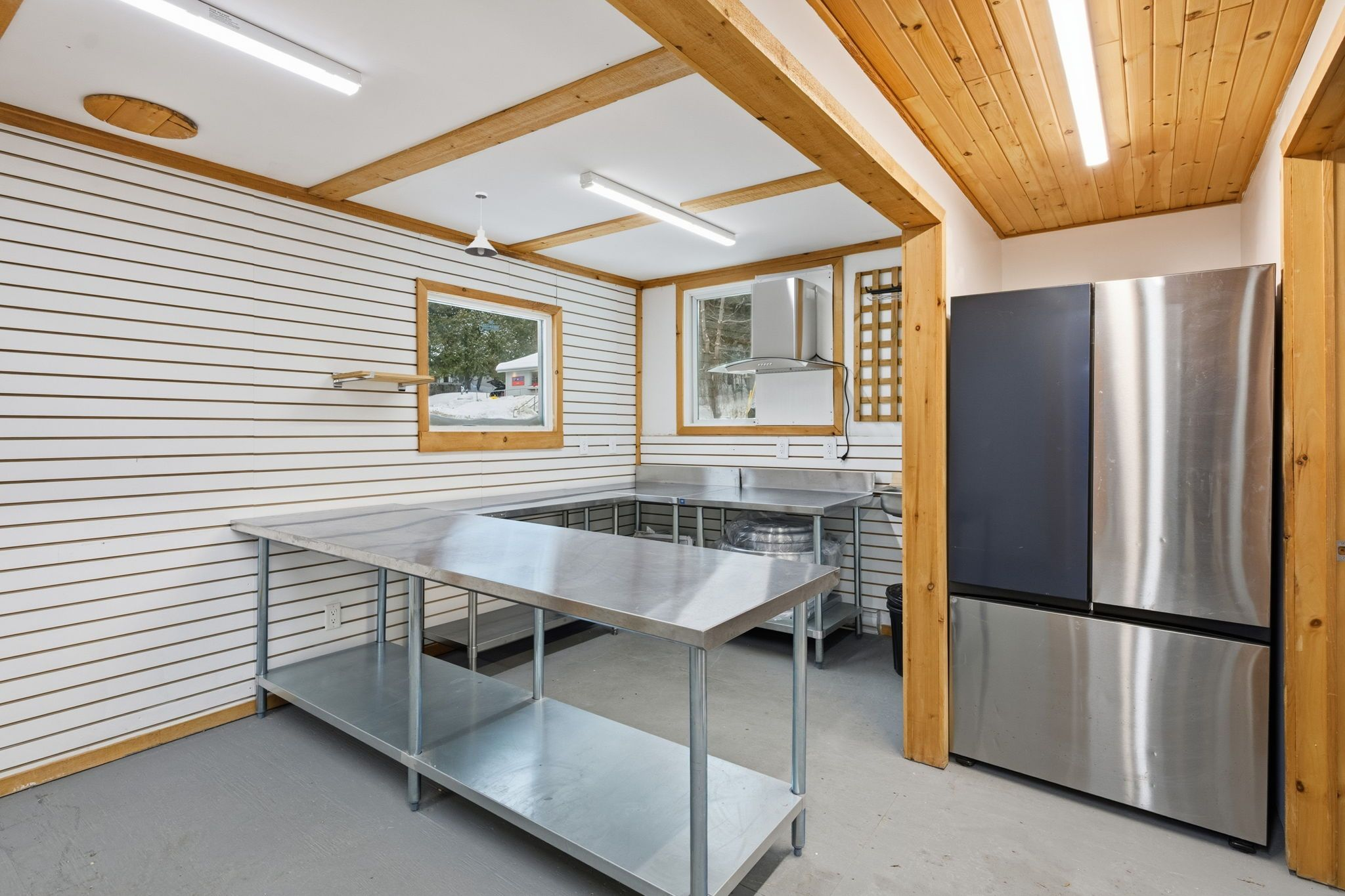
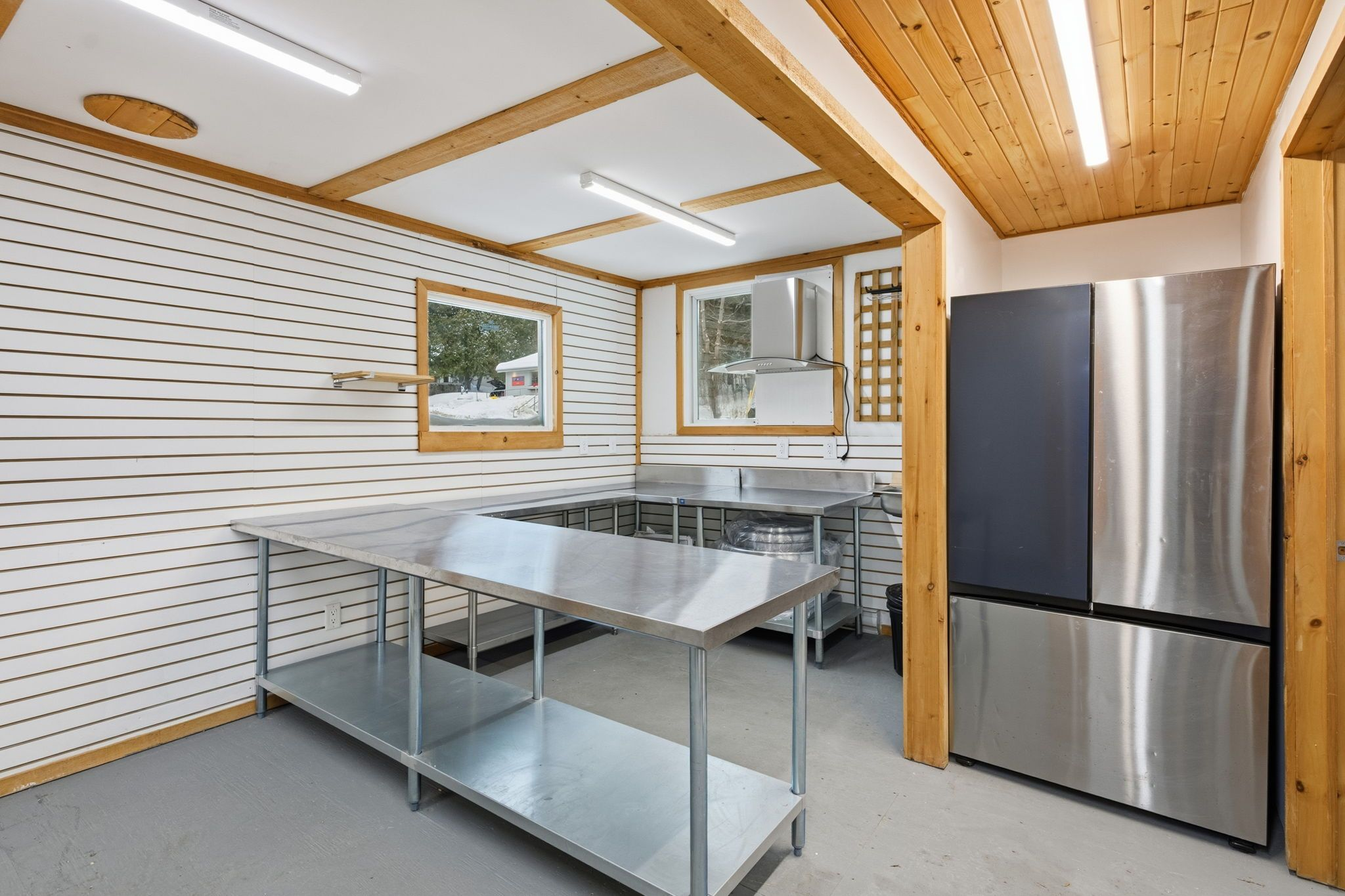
- pendant light [464,191,498,257]
